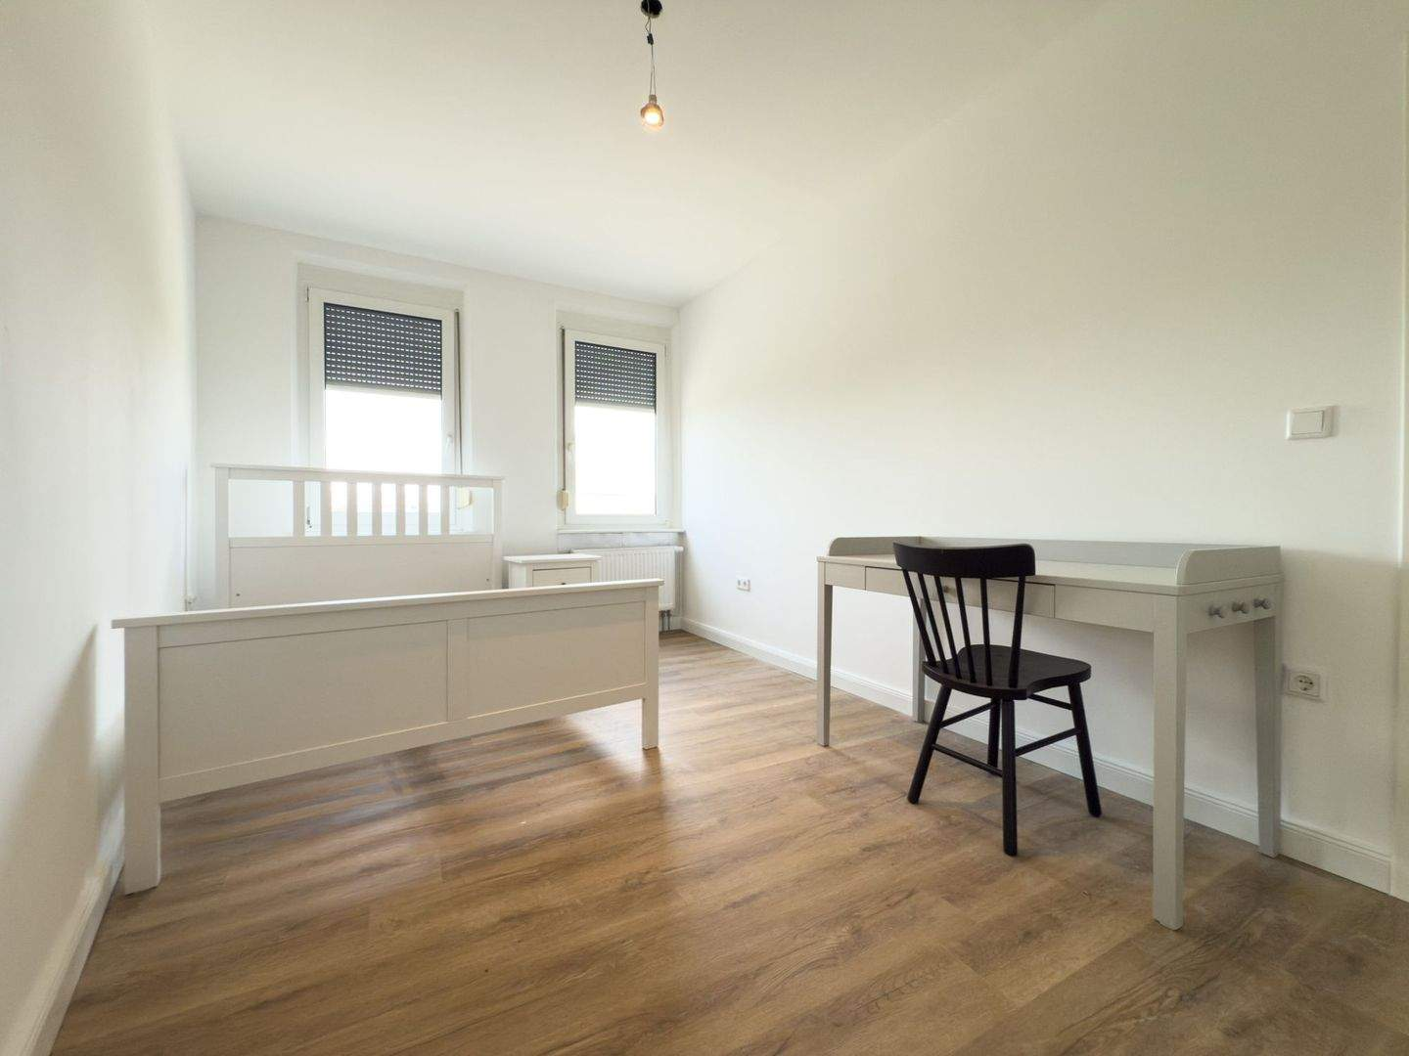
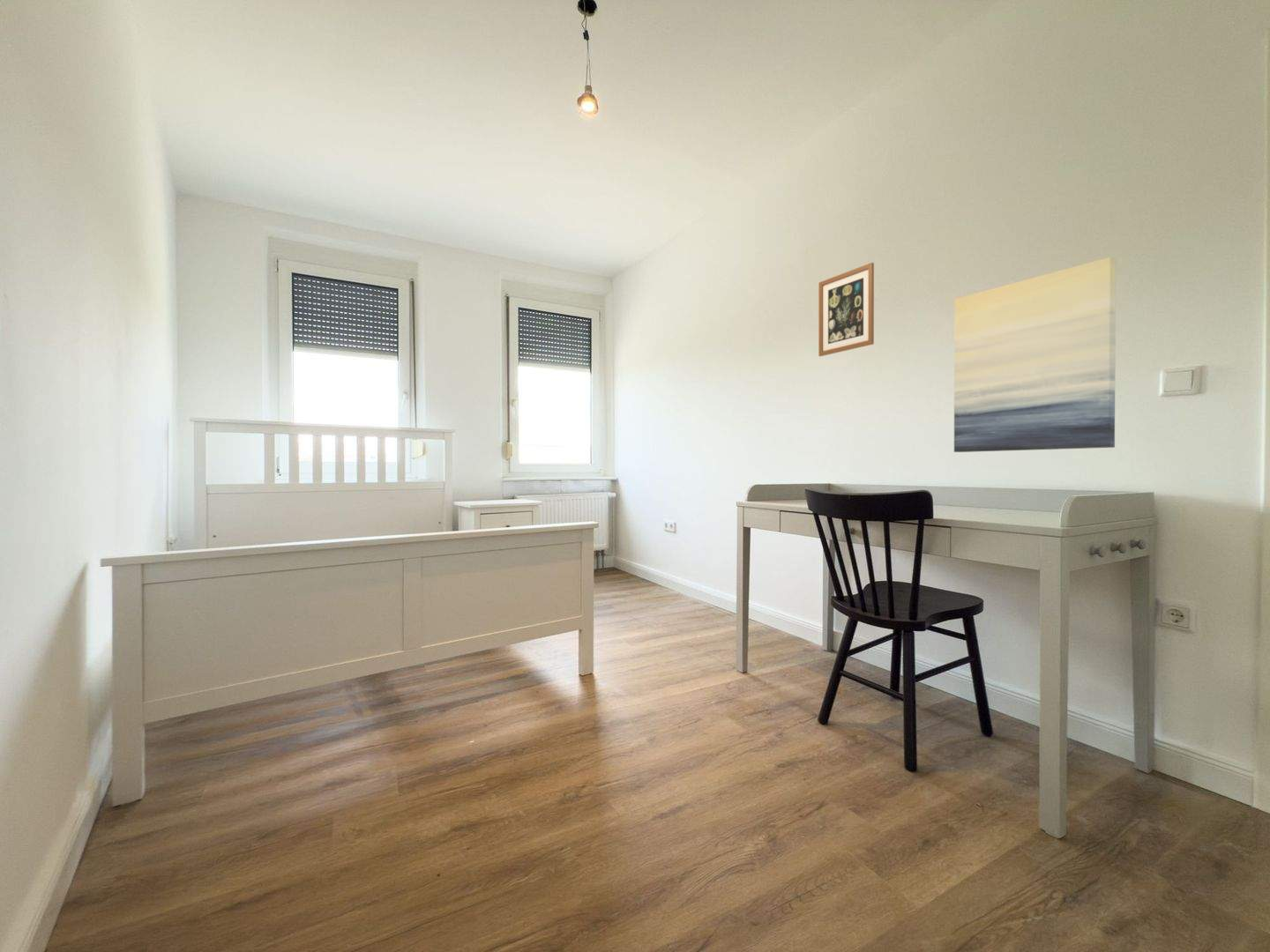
+ wall art [953,256,1117,453]
+ wall art [818,262,875,357]
